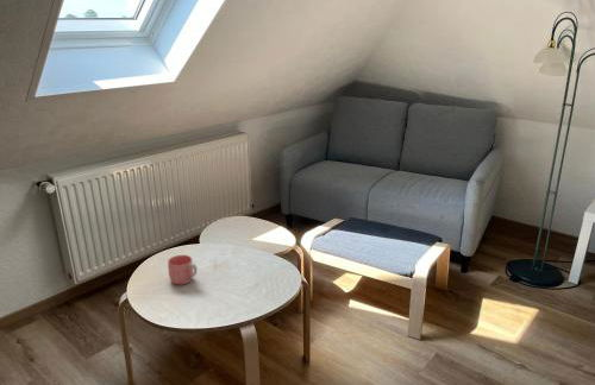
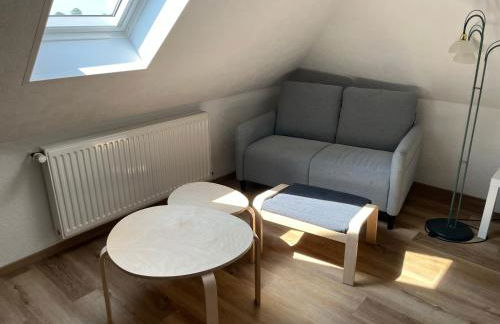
- mug [167,254,198,286]
